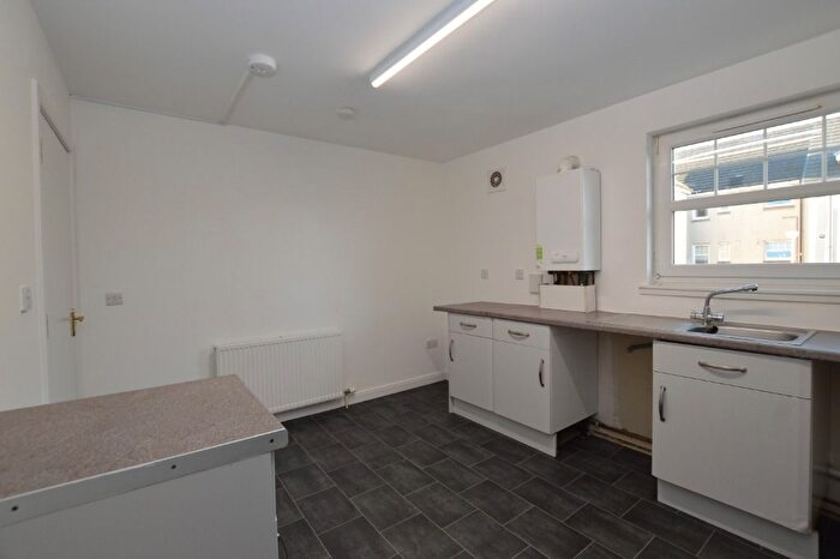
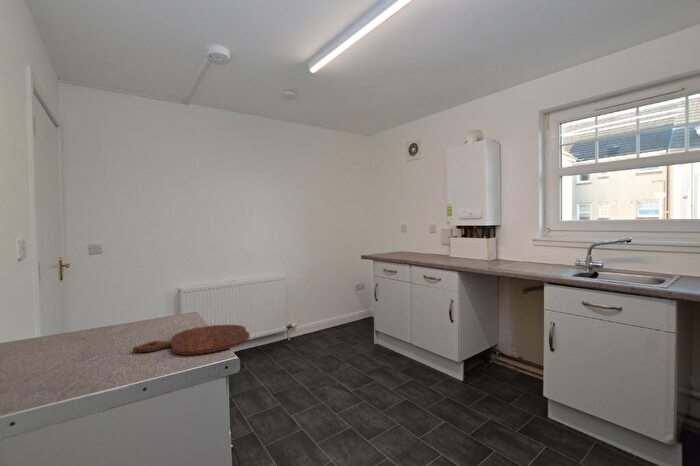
+ cutting board [132,324,251,356]
